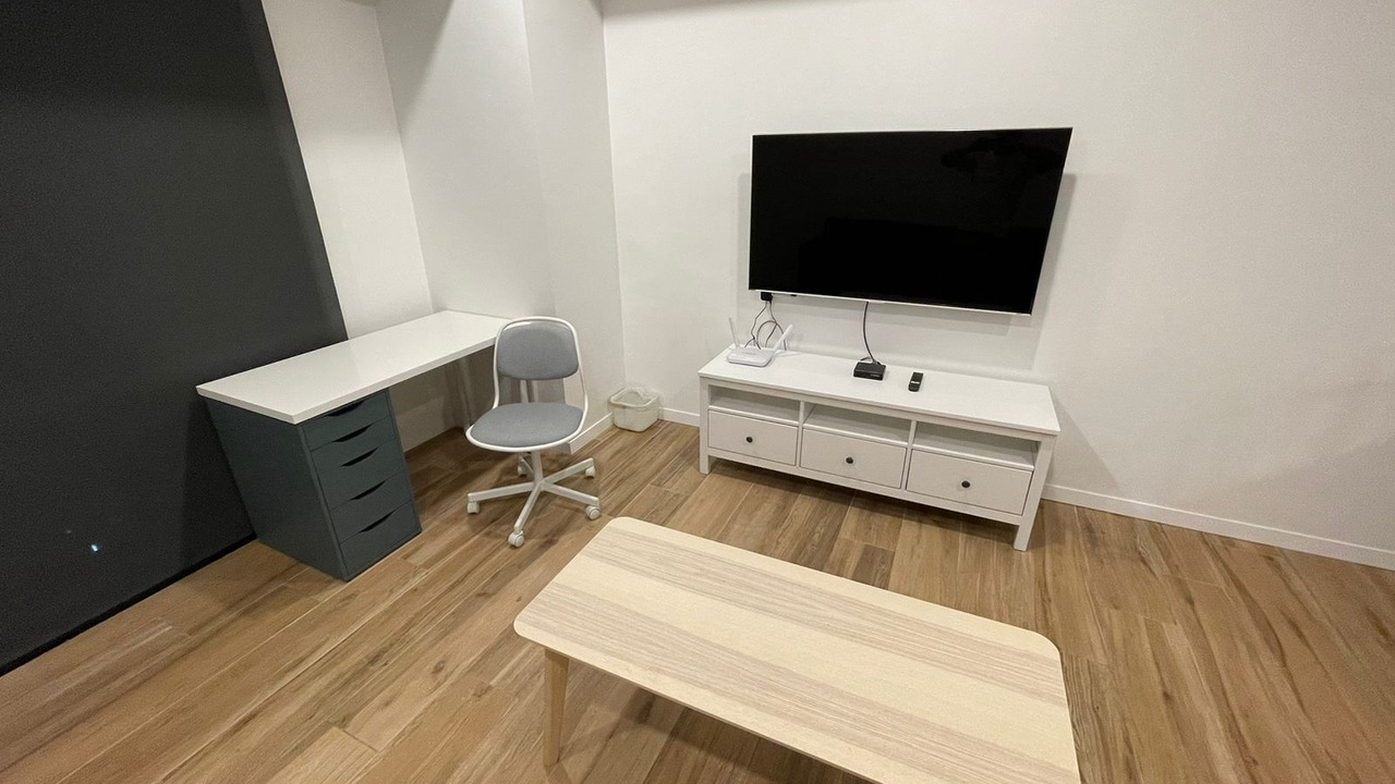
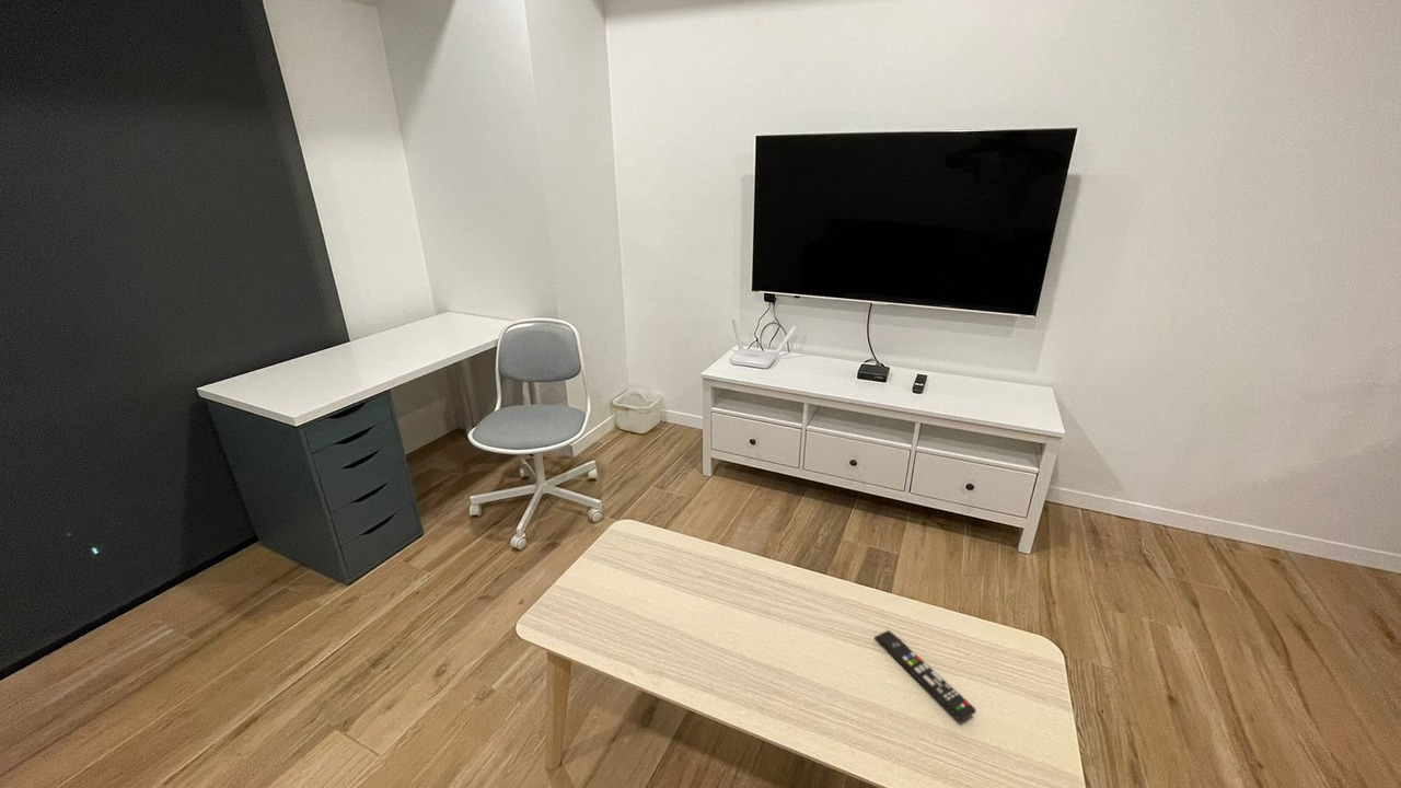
+ remote control [873,629,977,722]
